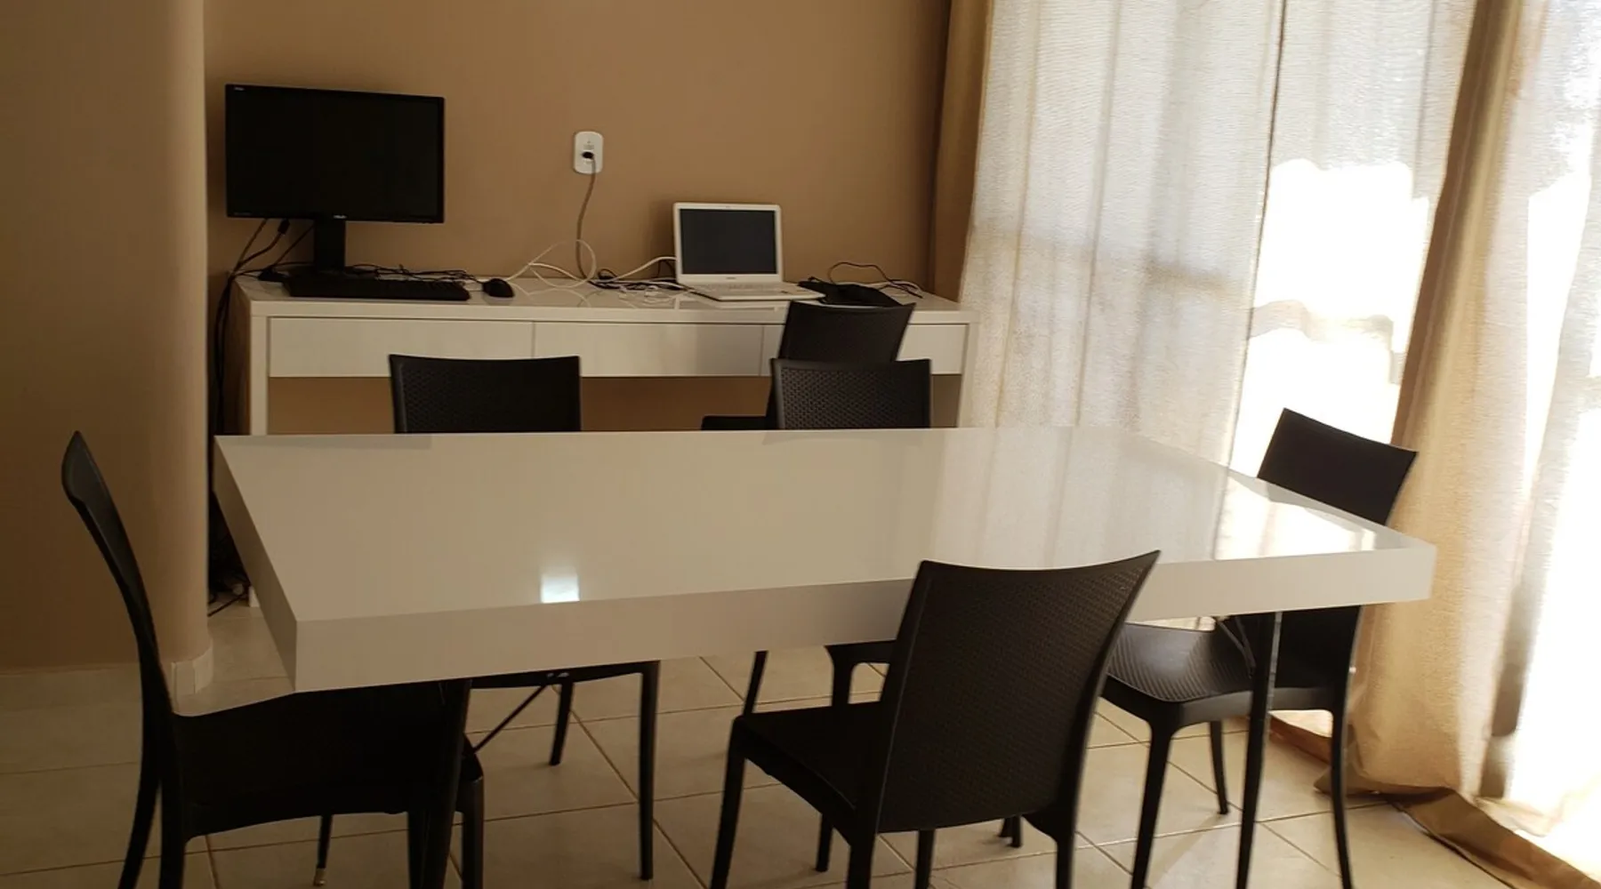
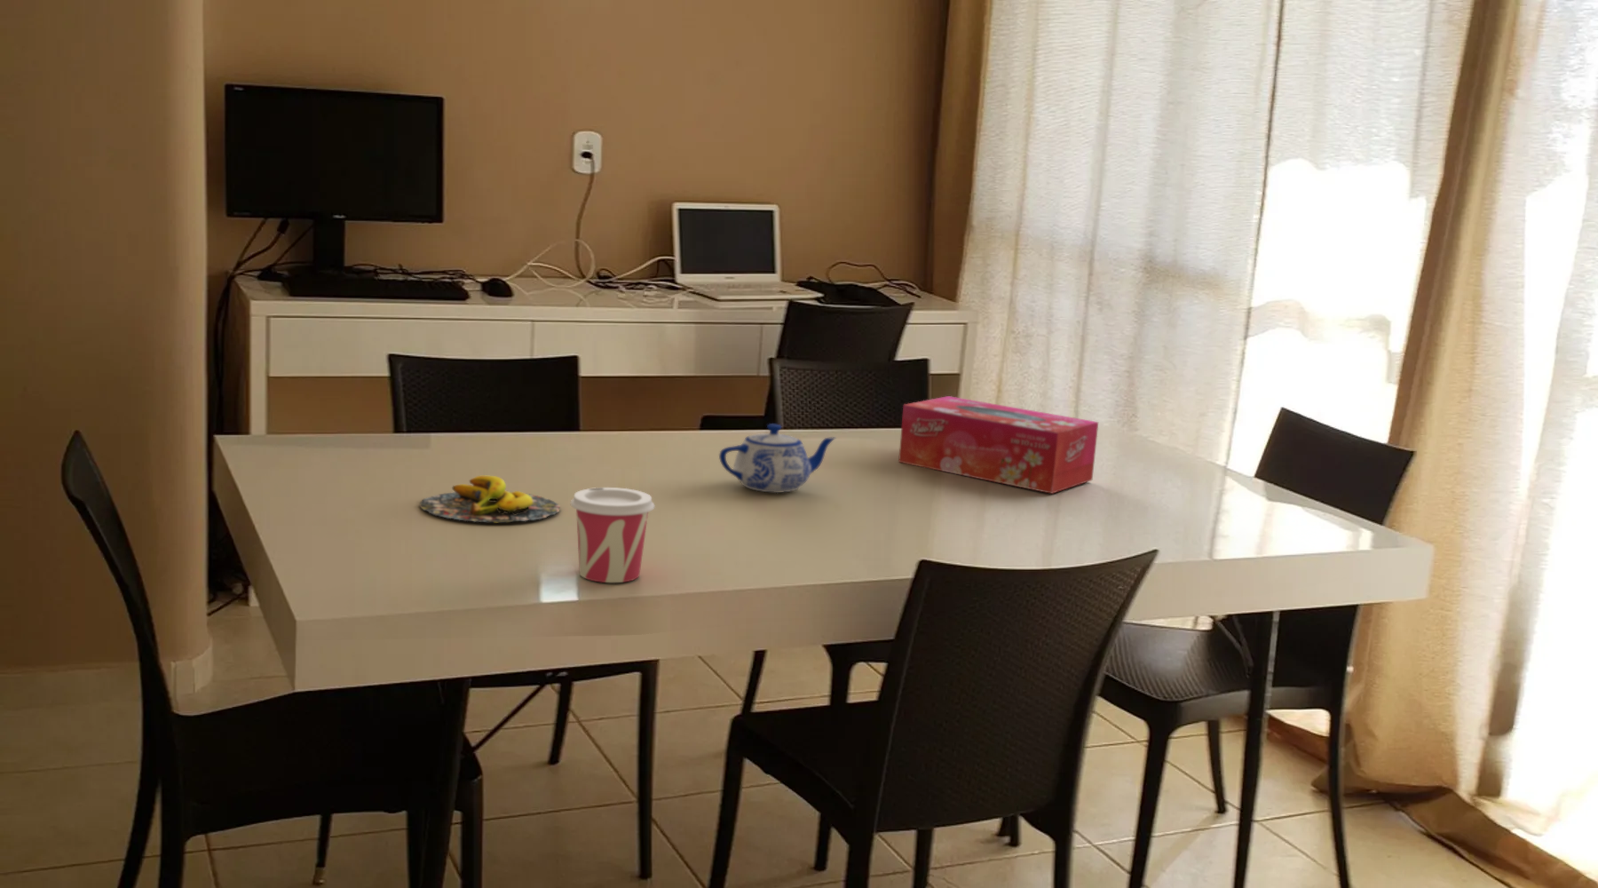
+ tissue box [897,395,1100,494]
+ cup [569,487,655,583]
+ banana [419,475,561,523]
+ teapot [718,423,836,493]
